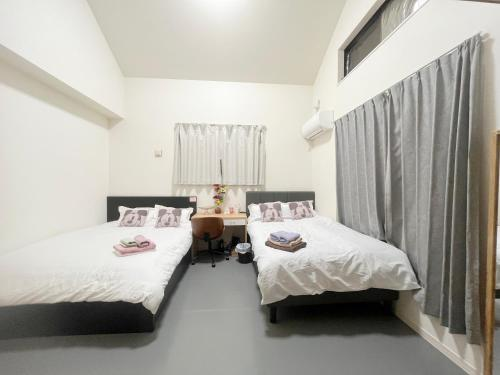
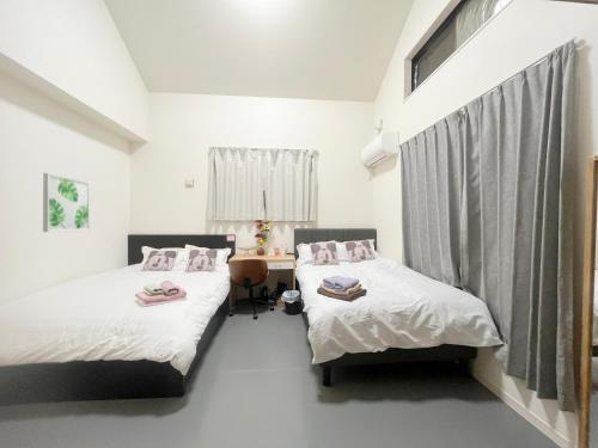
+ wall art [42,172,91,233]
